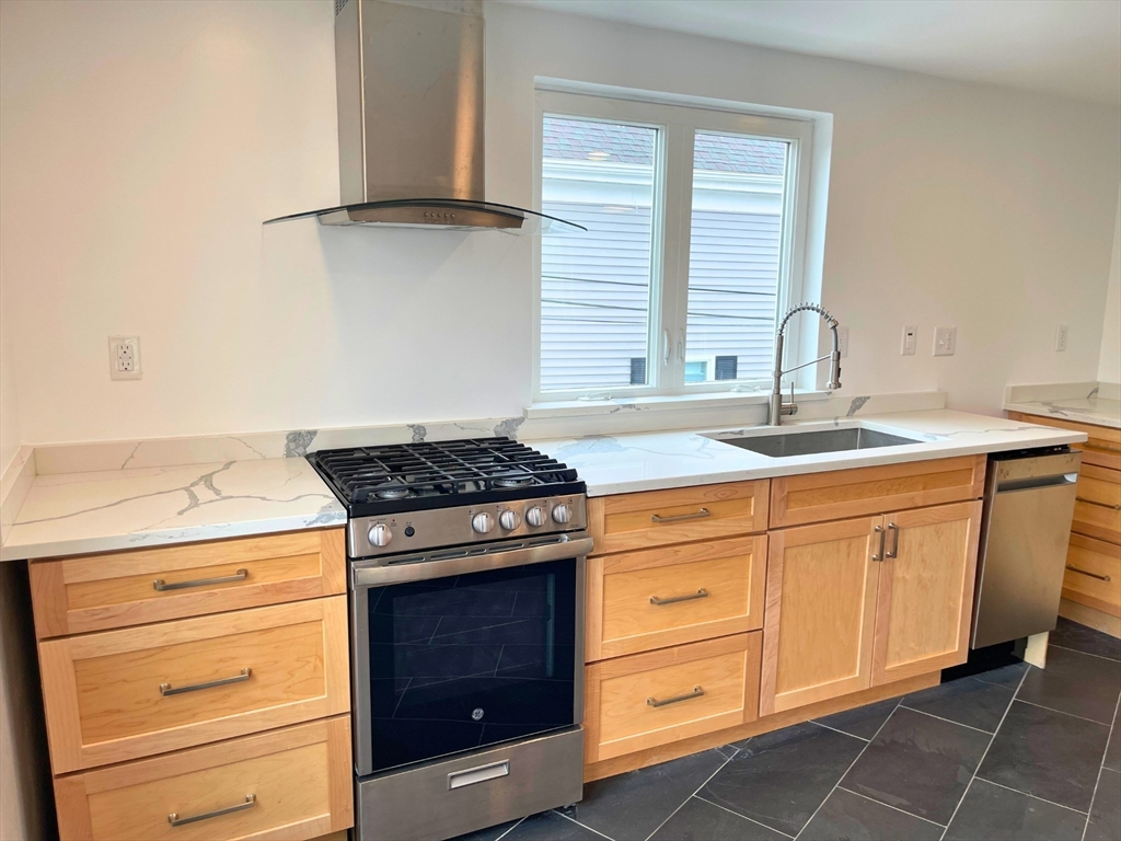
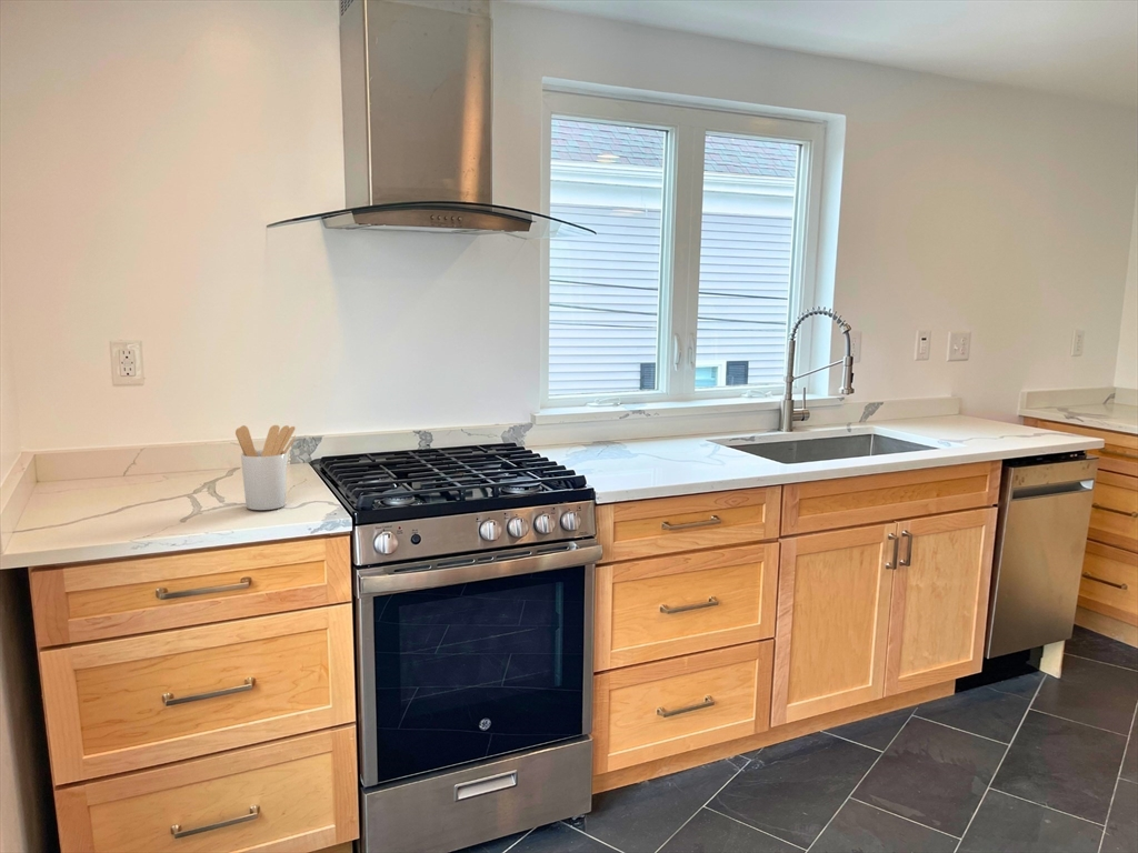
+ utensil holder [234,424,297,511]
